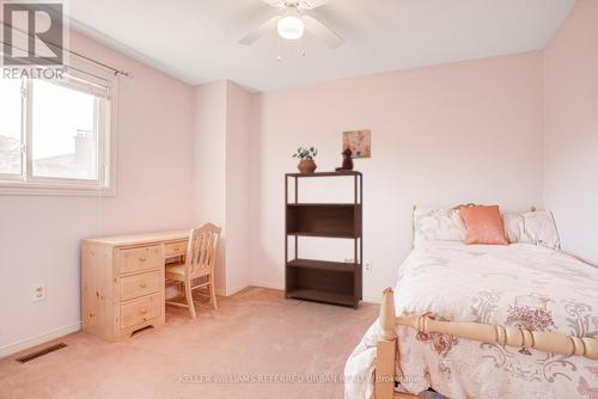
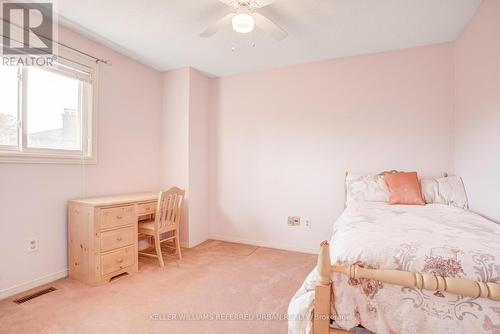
- potted plant [291,146,318,173]
- bookshelf [283,170,364,311]
- teddy bear [334,145,355,172]
- wall art [342,128,372,160]
